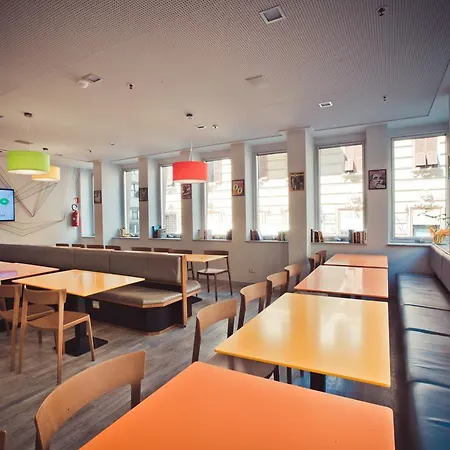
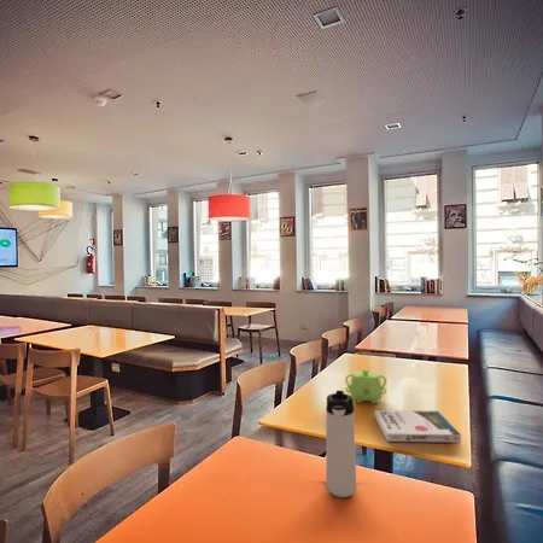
+ book [374,409,462,444]
+ thermos bottle [325,390,357,498]
+ coffeepot [344,368,387,404]
